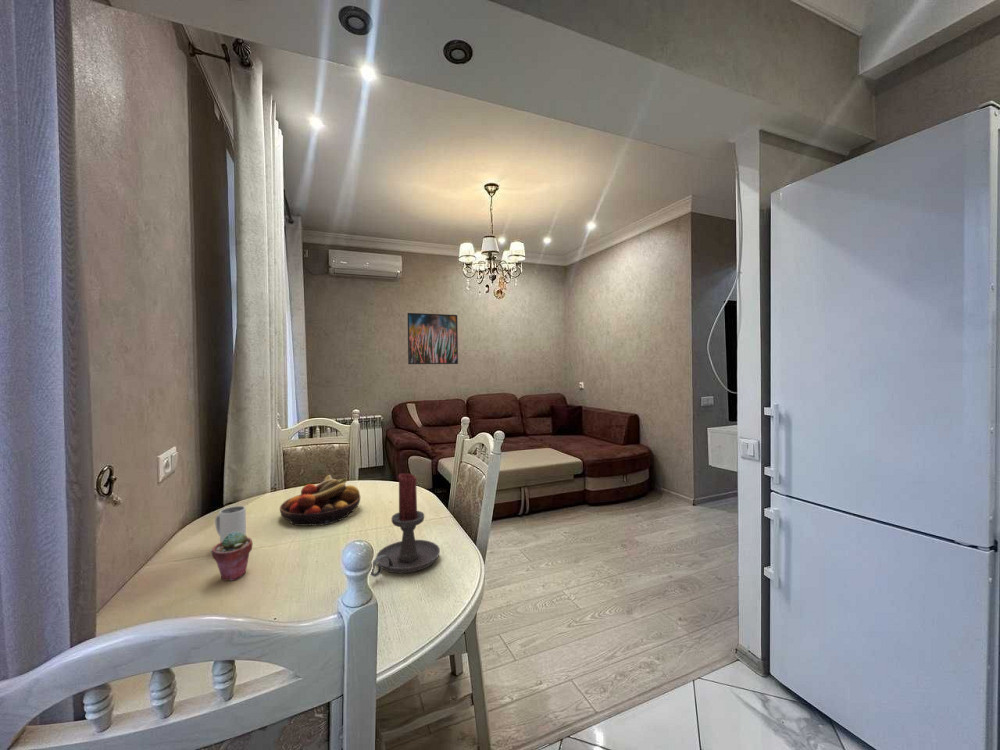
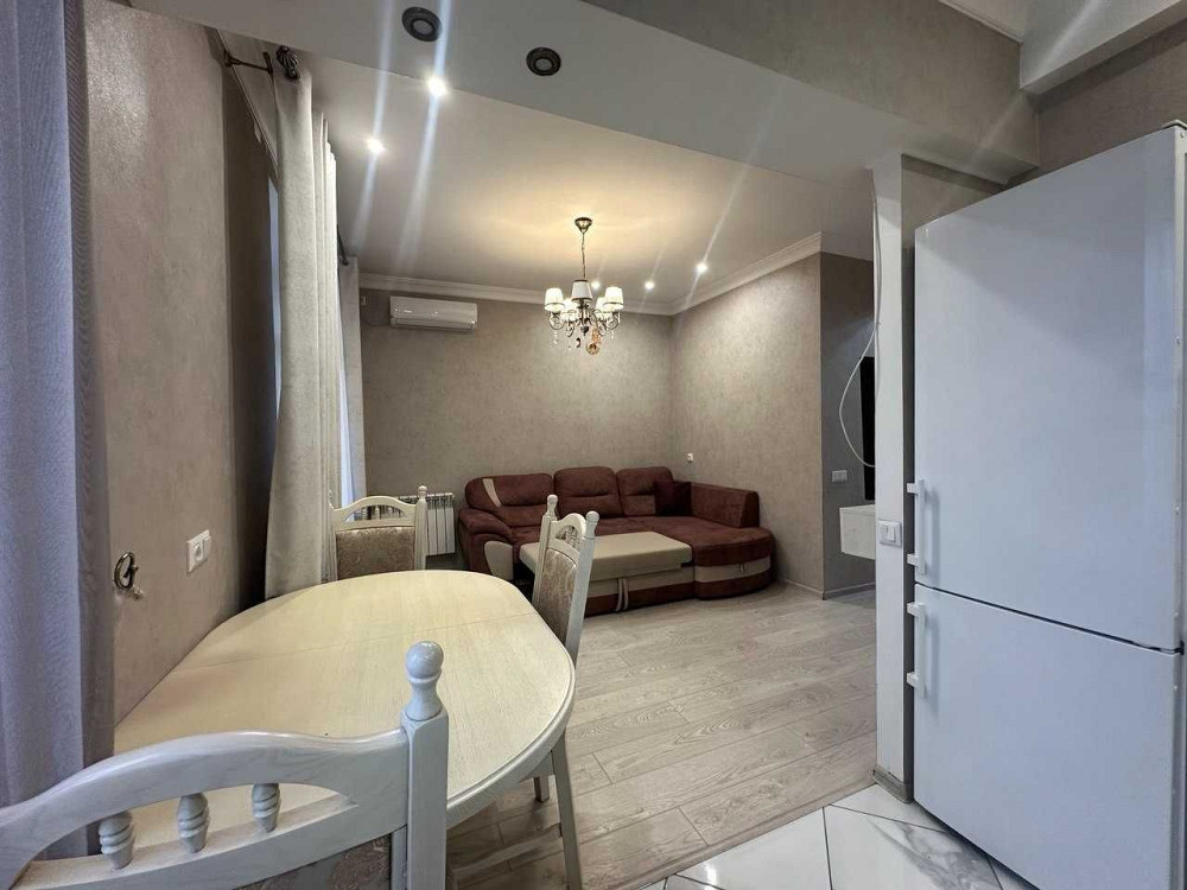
- mug [214,505,247,543]
- candle holder [370,473,441,578]
- potted succulent [211,531,253,582]
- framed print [406,312,459,365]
- fruit bowl [279,474,361,527]
